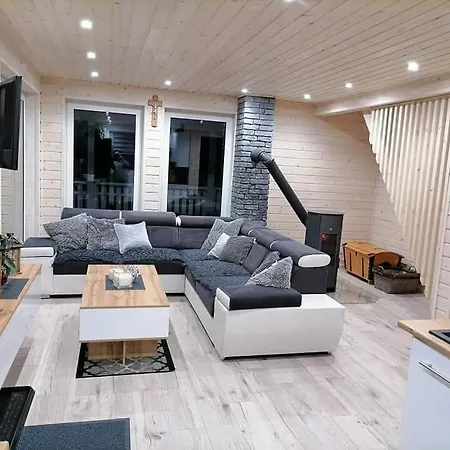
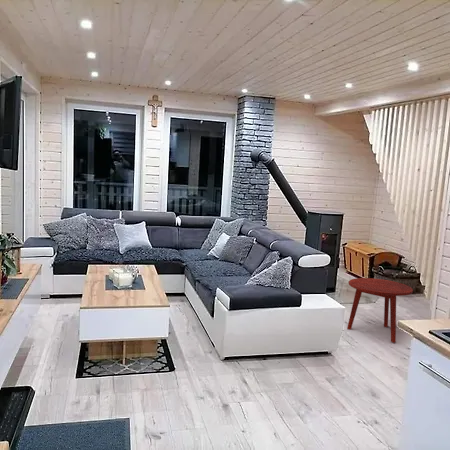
+ side table [346,277,414,344]
